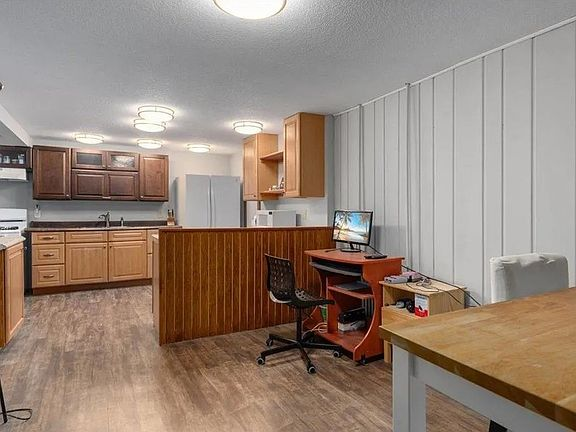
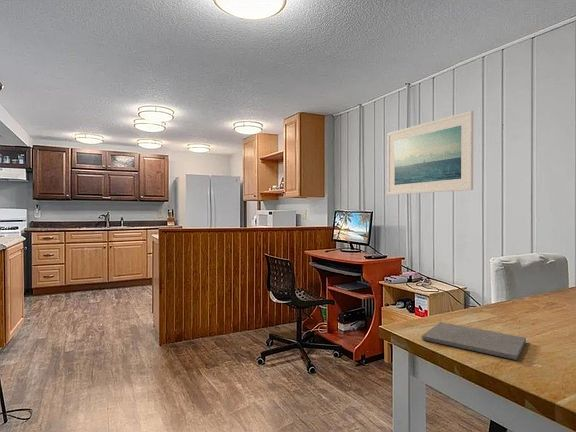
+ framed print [386,110,474,196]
+ notepad [421,321,527,361]
